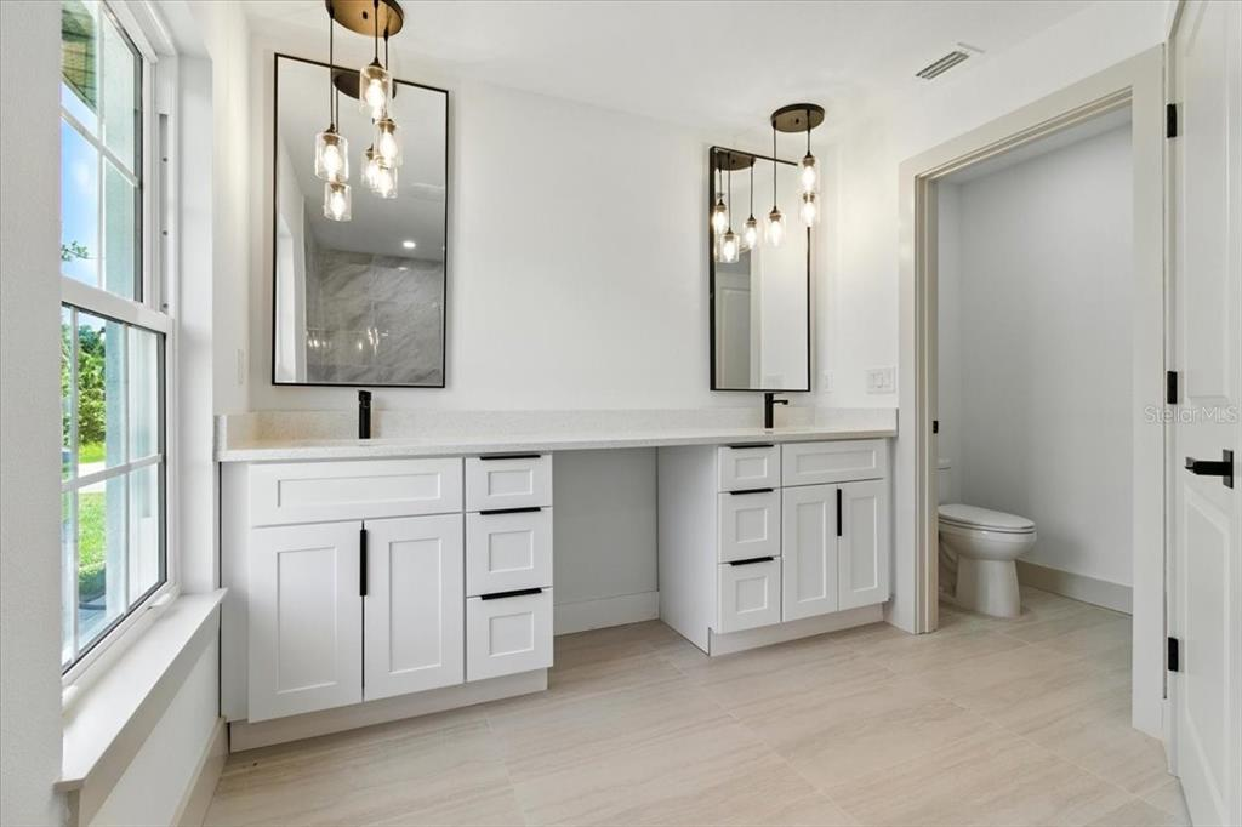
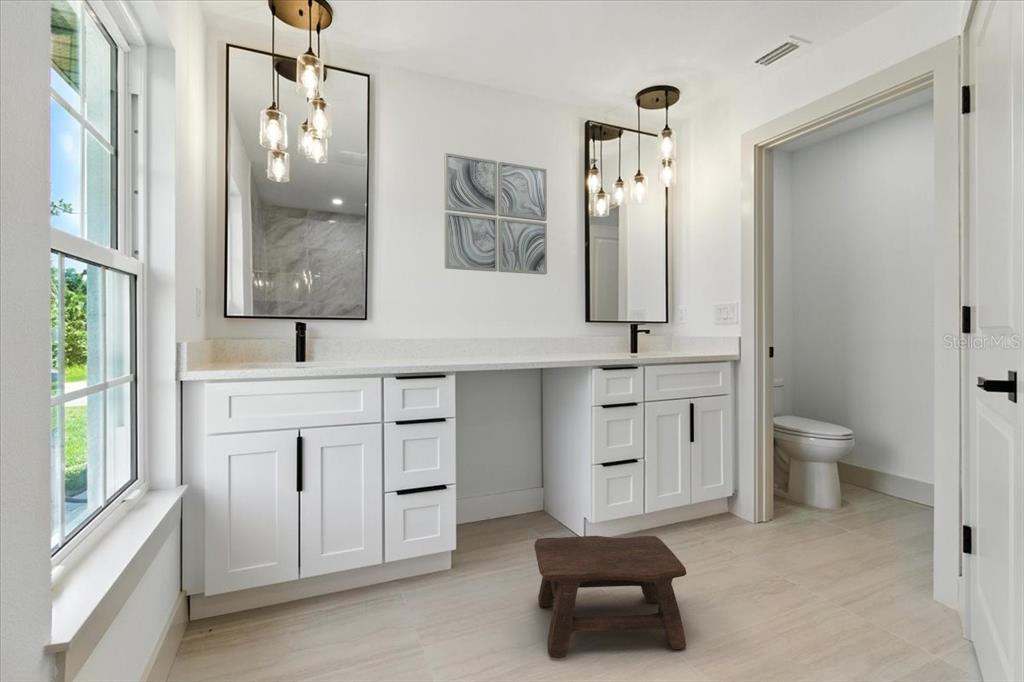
+ wall art [443,152,548,276]
+ stool [533,535,687,660]
